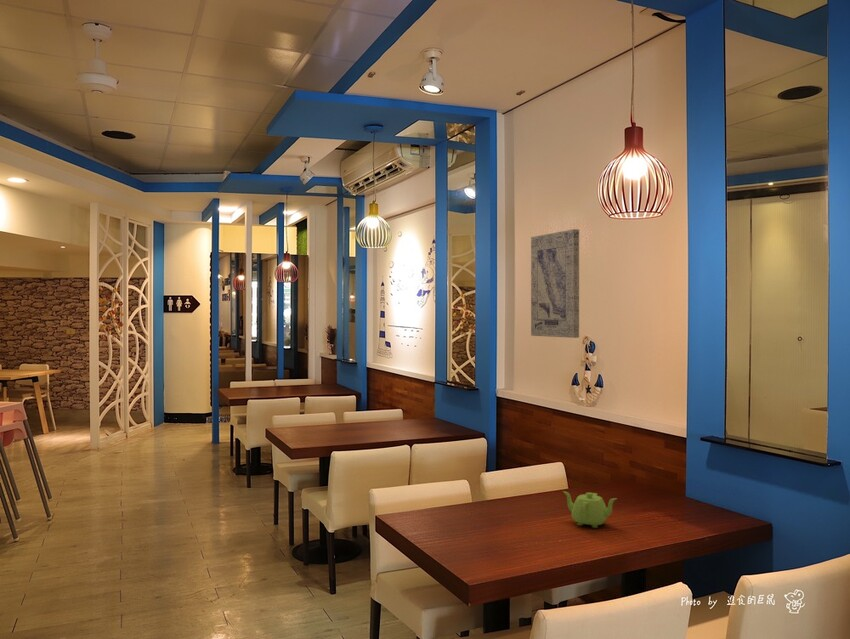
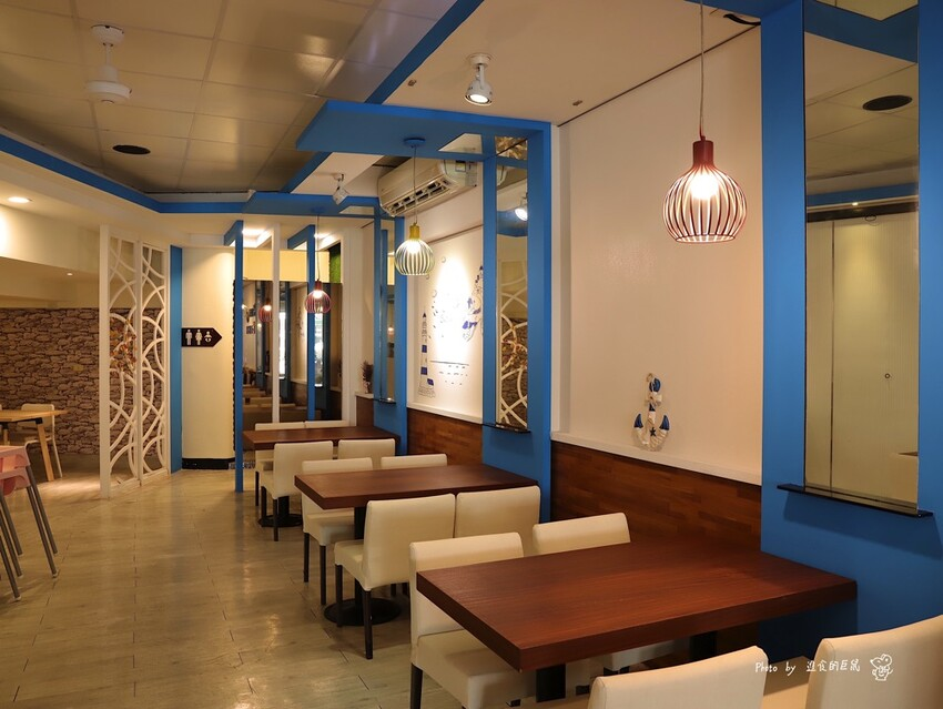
- teapot [562,490,618,529]
- wall art [530,228,580,339]
